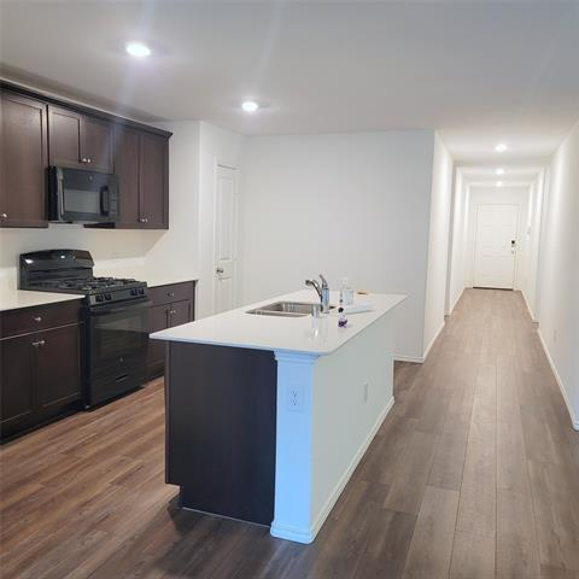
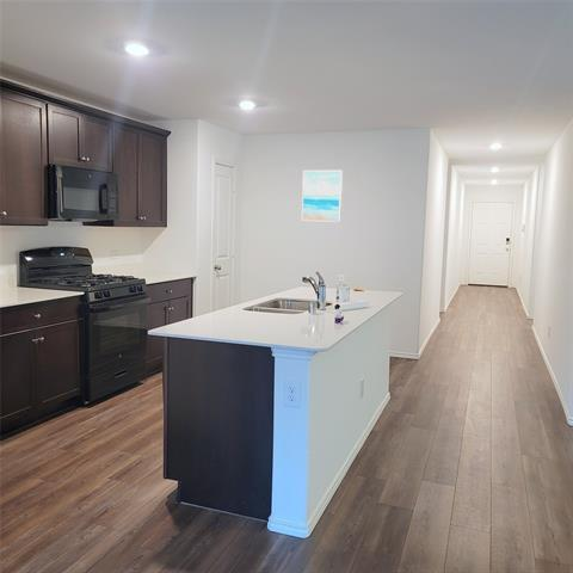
+ wall art [301,170,344,223]
